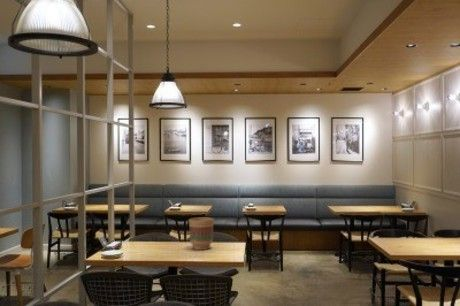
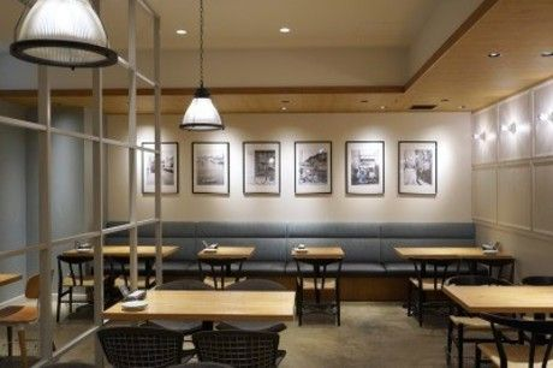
- flower pot [188,217,215,251]
